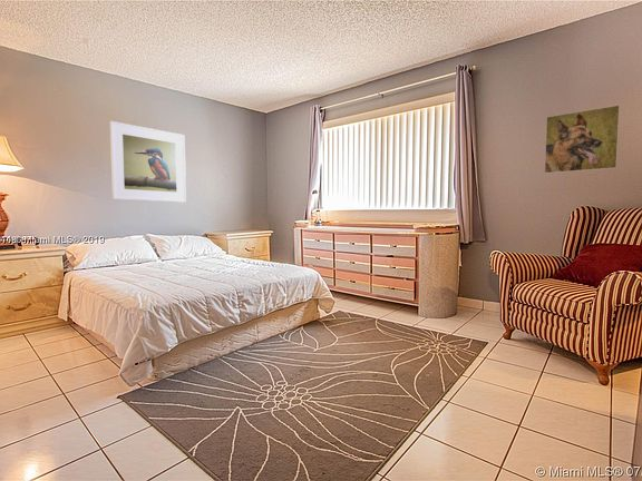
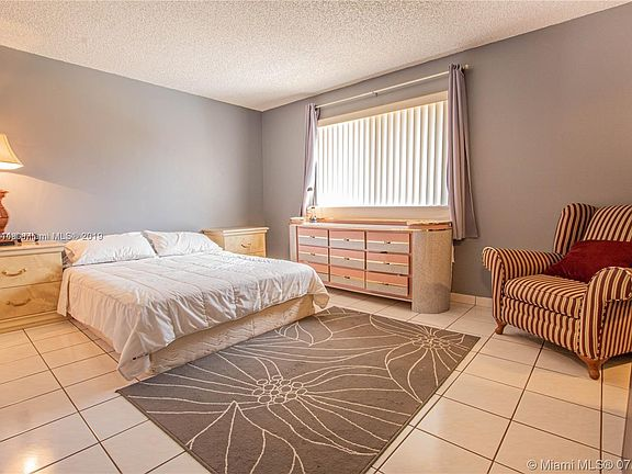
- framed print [109,120,187,204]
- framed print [544,104,621,175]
